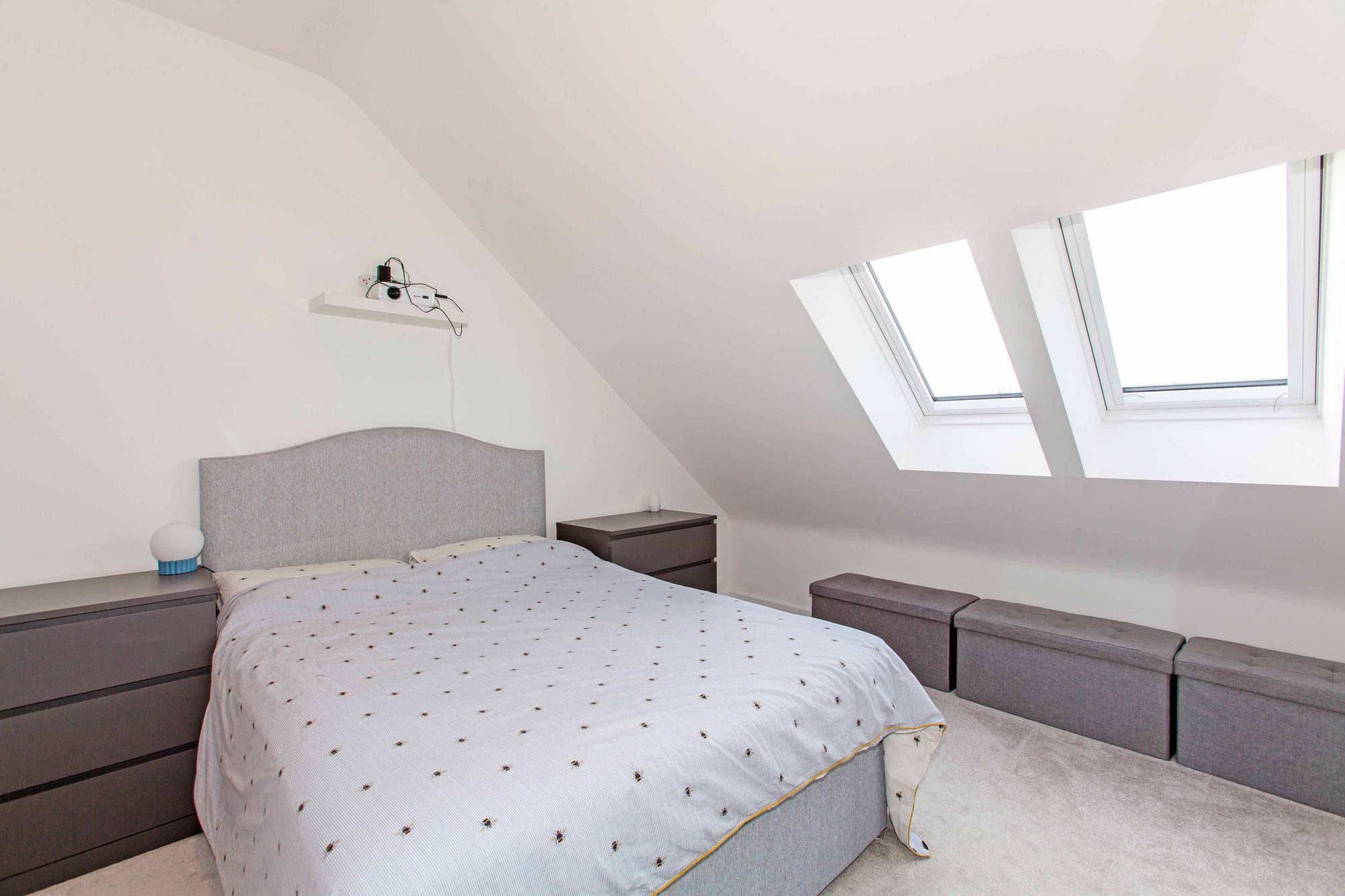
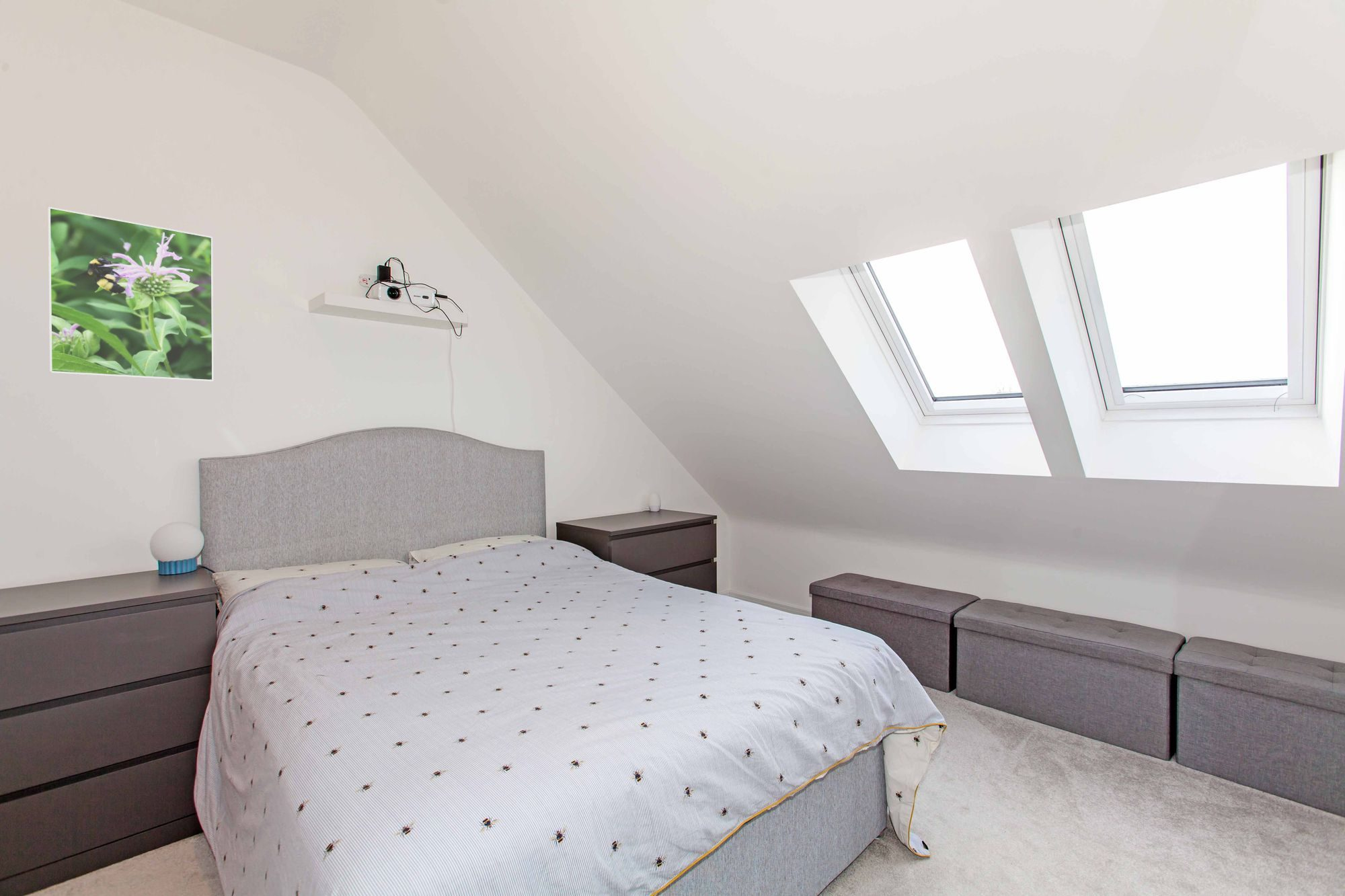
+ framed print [48,206,214,382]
